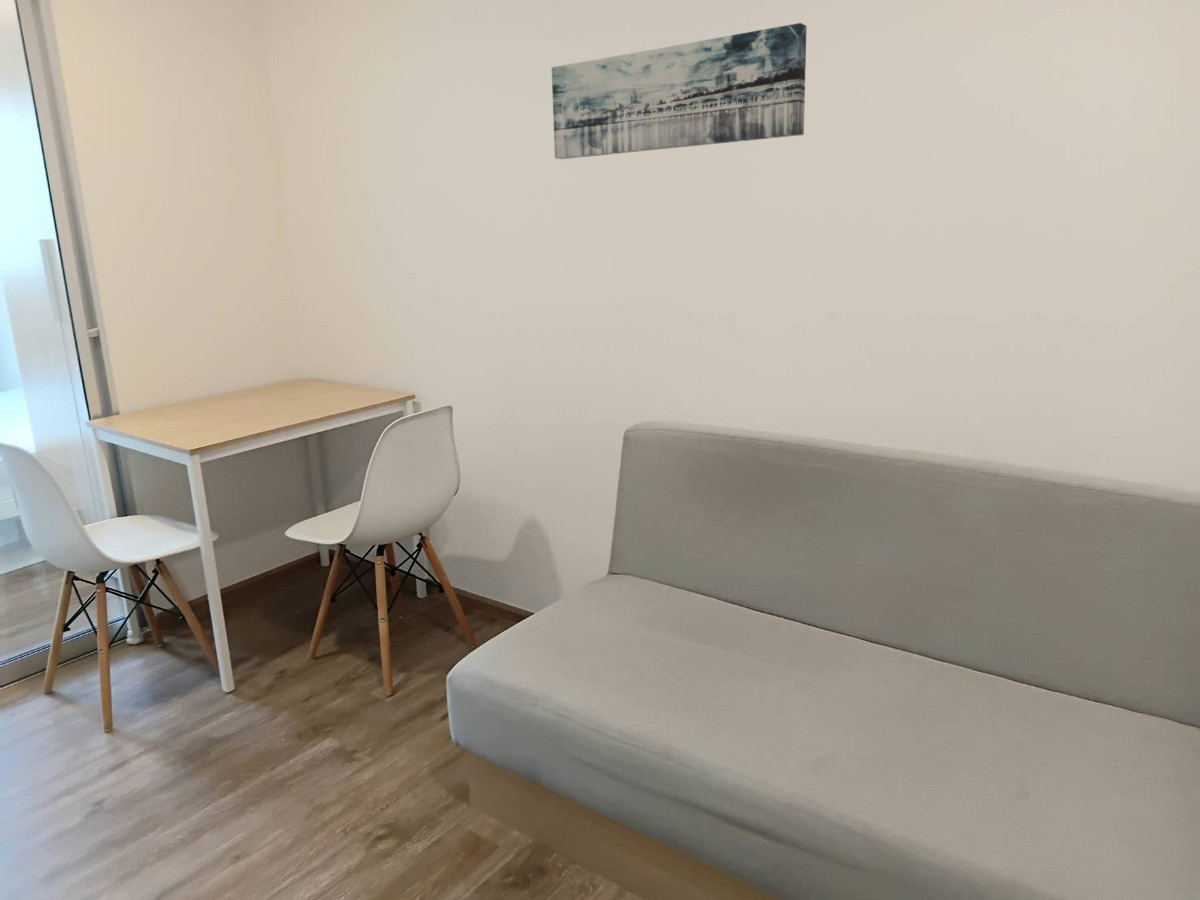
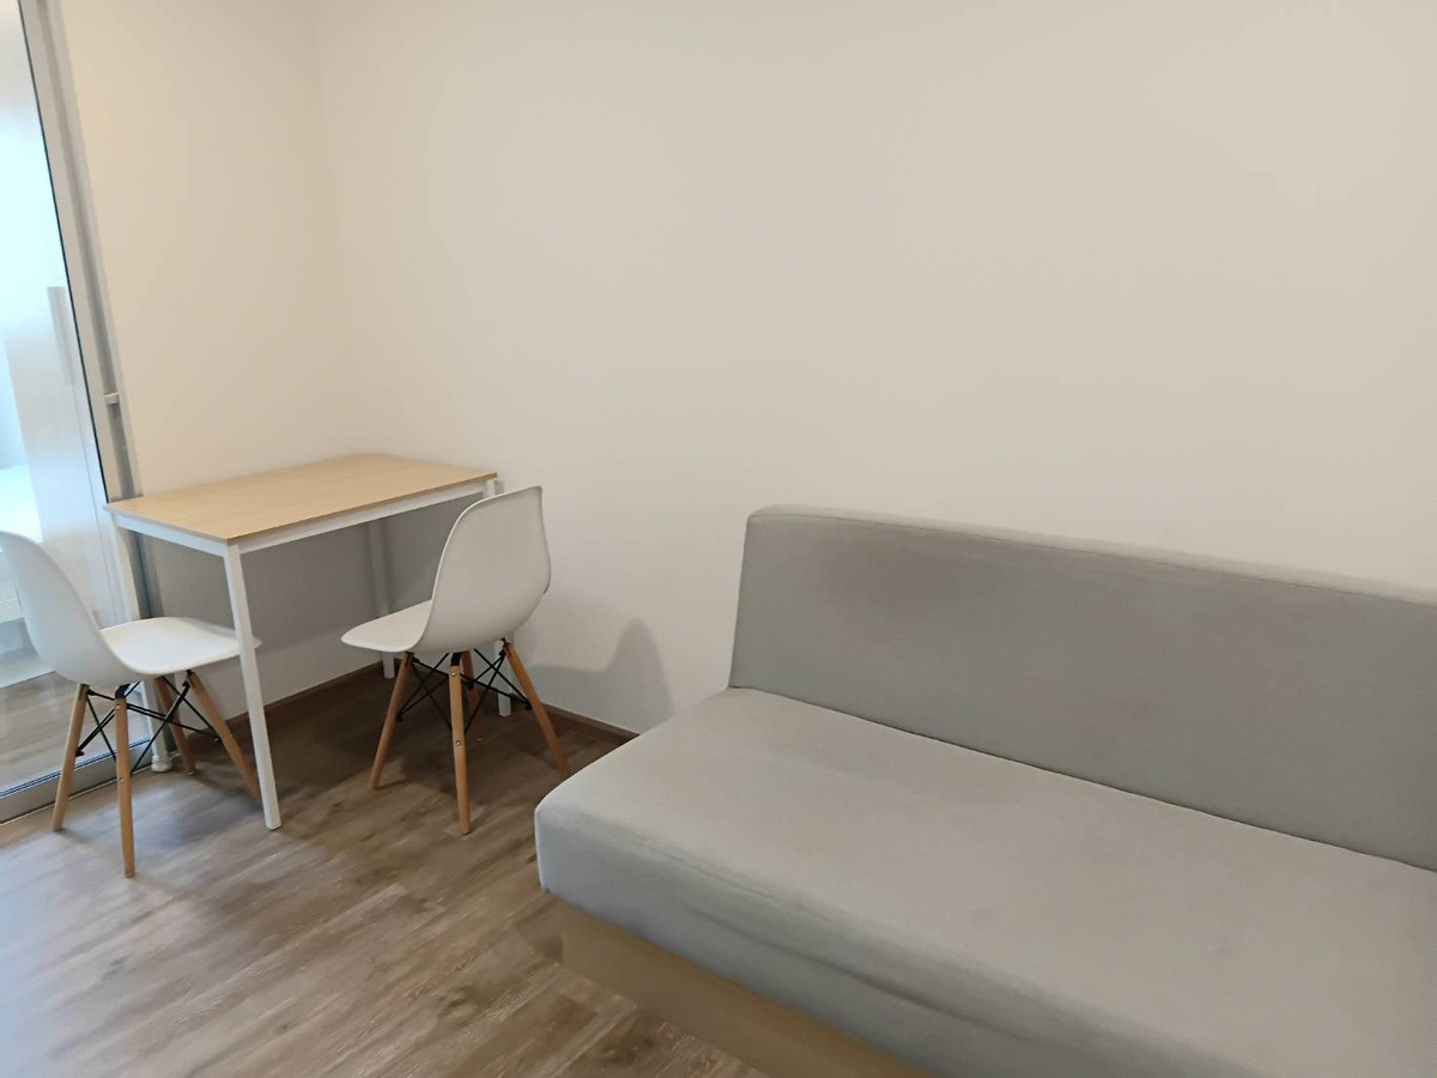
- wall art [551,22,808,160]
